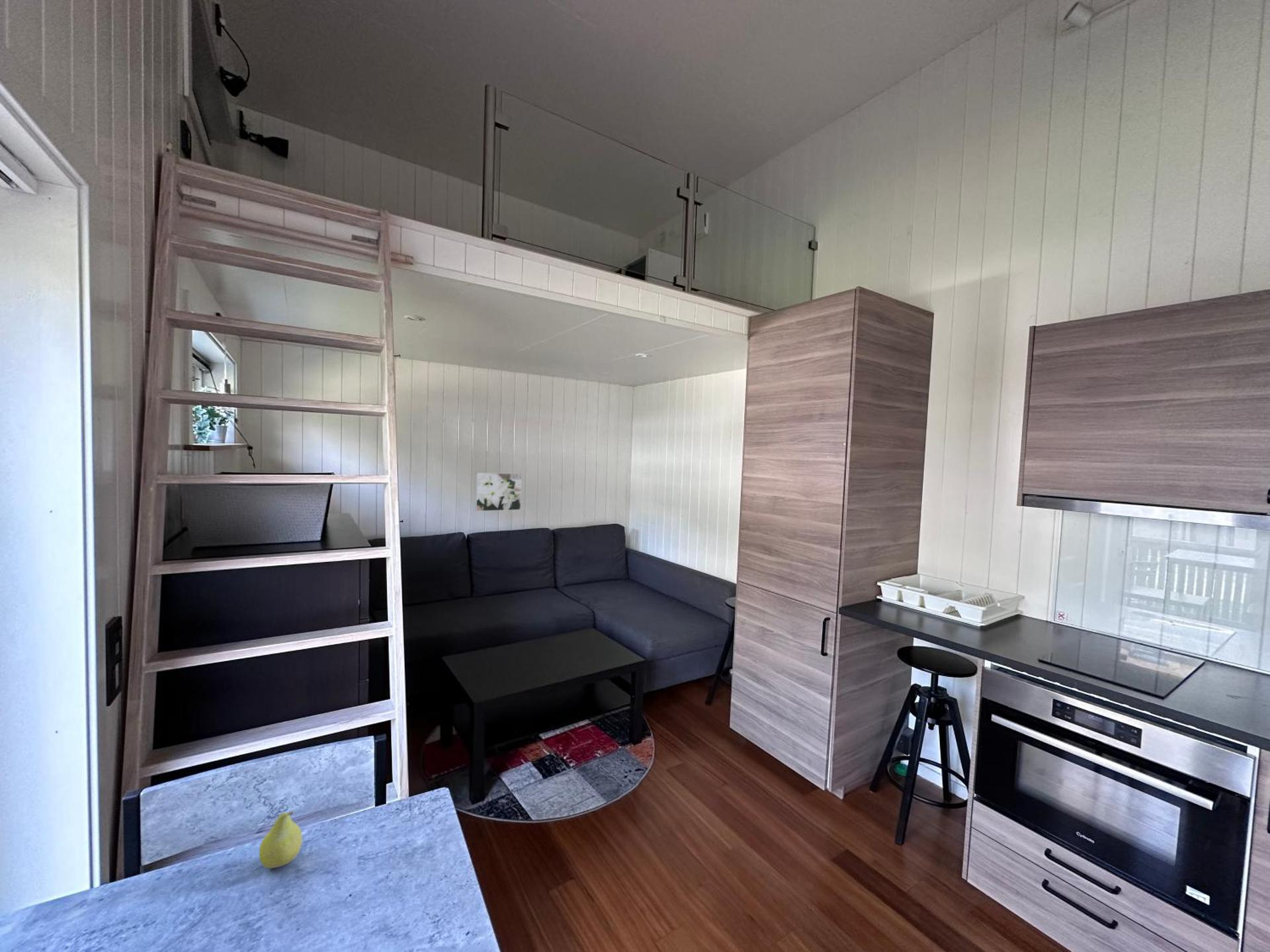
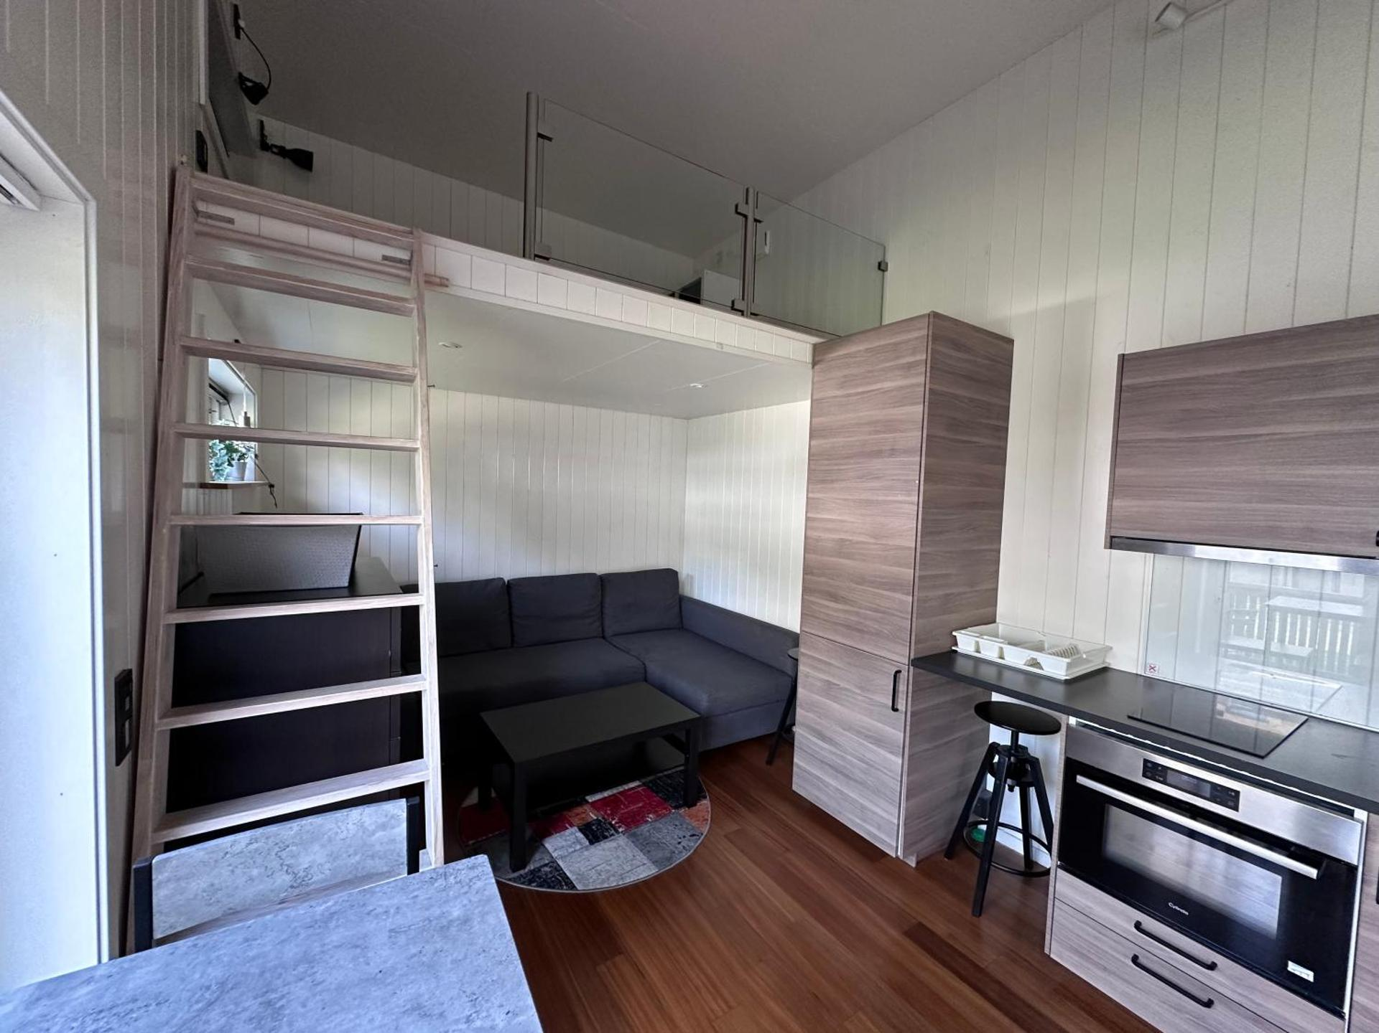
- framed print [474,472,523,512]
- fruit [259,811,303,869]
